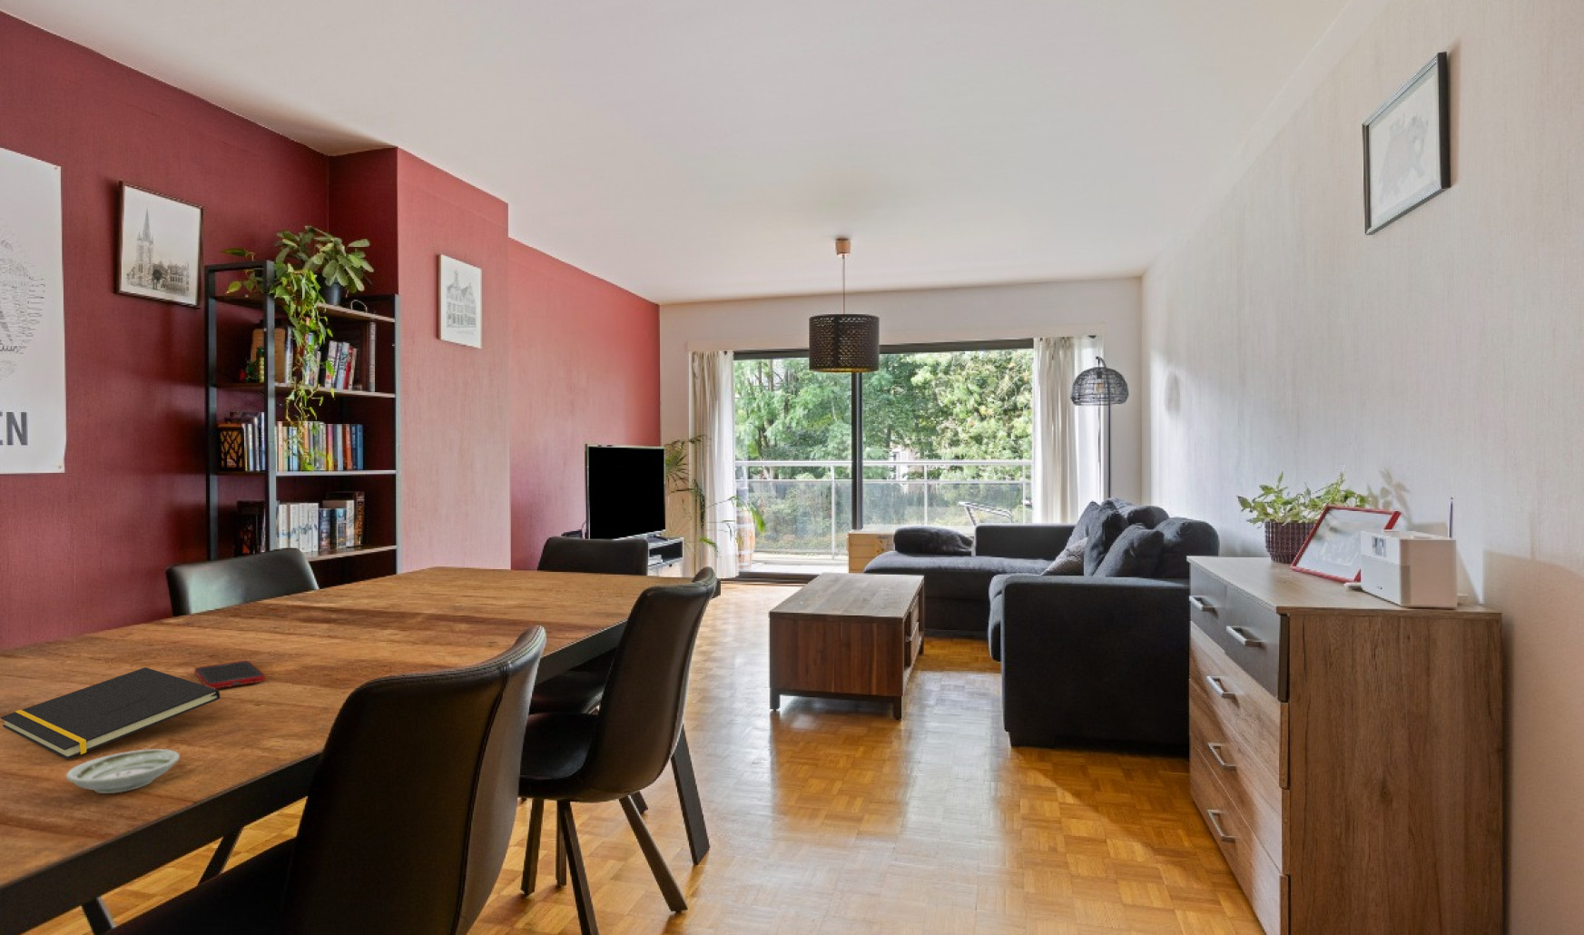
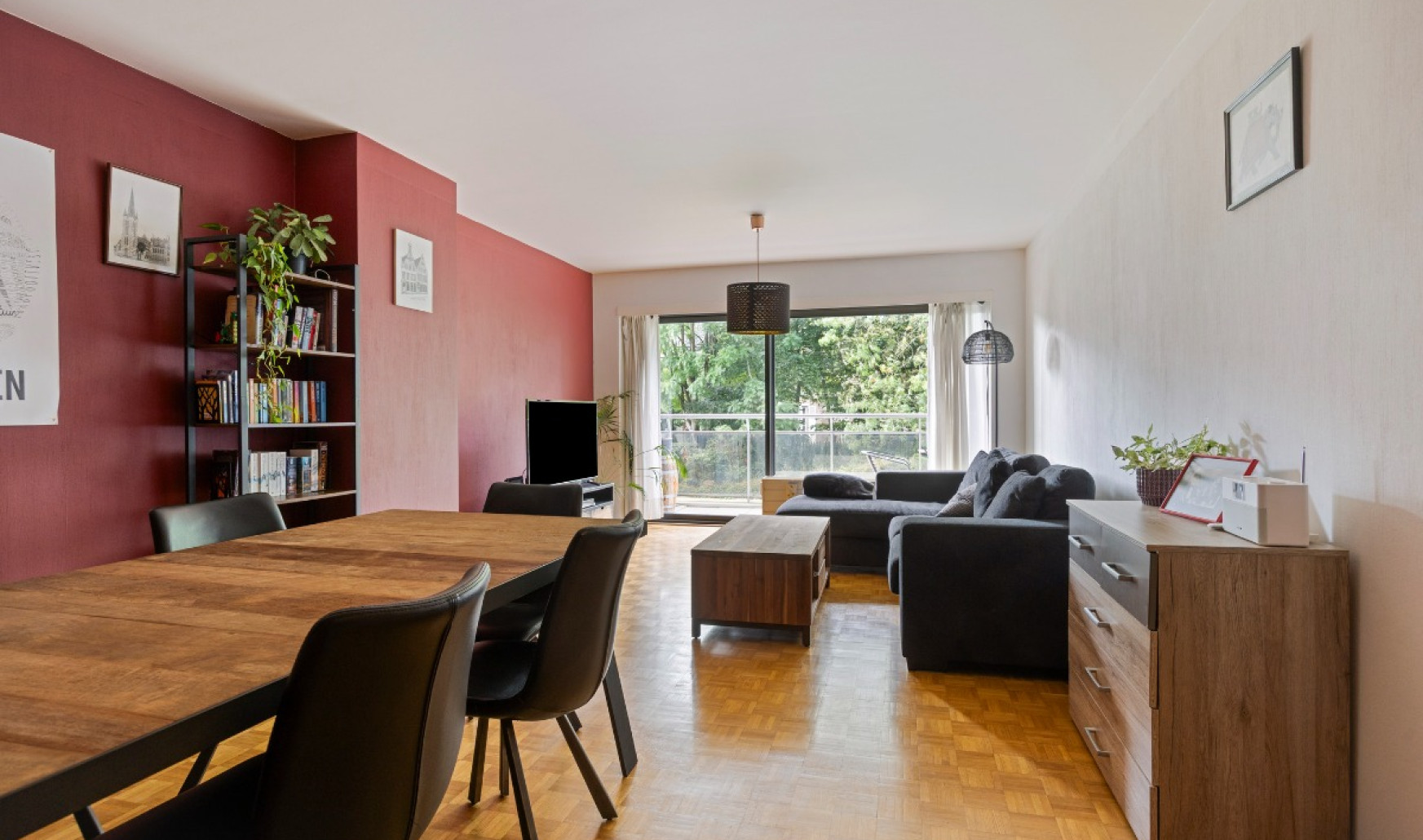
- saucer [66,748,180,795]
- notepad [0,667,220,760]
- cell phone [195,660,266,689]
